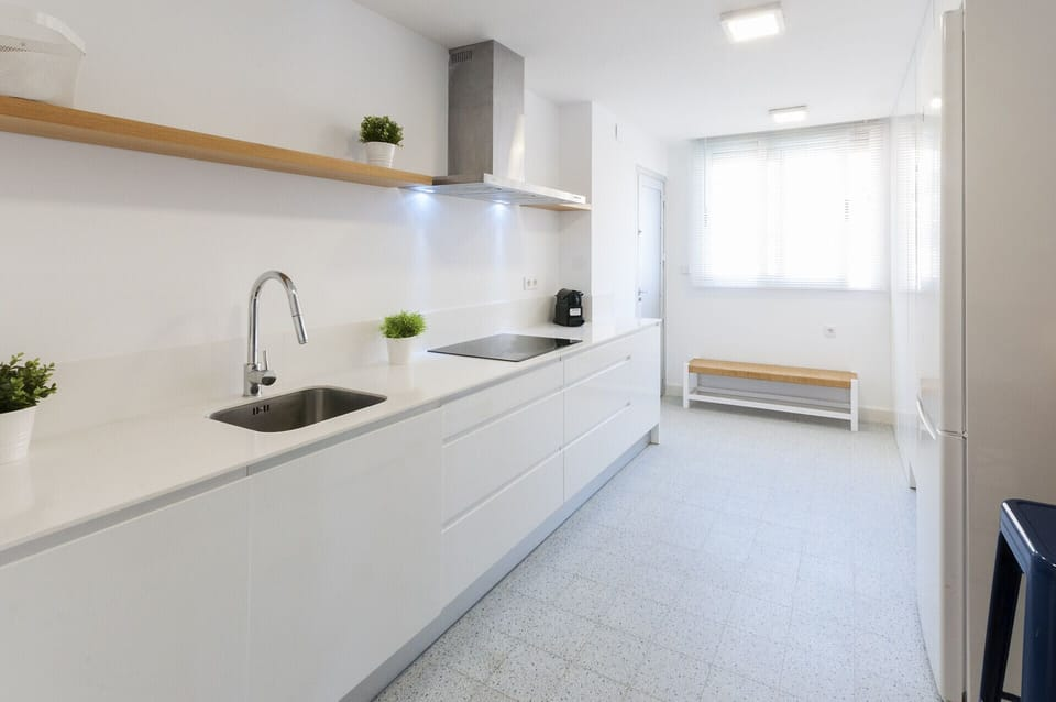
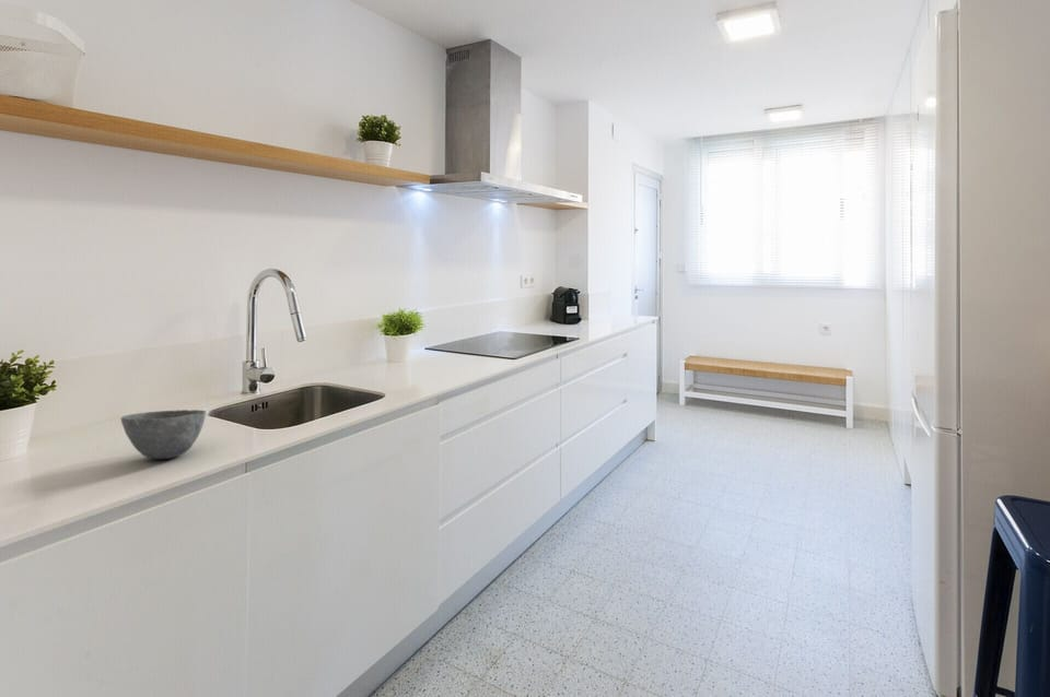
+ bowl [120,409,207,460]
